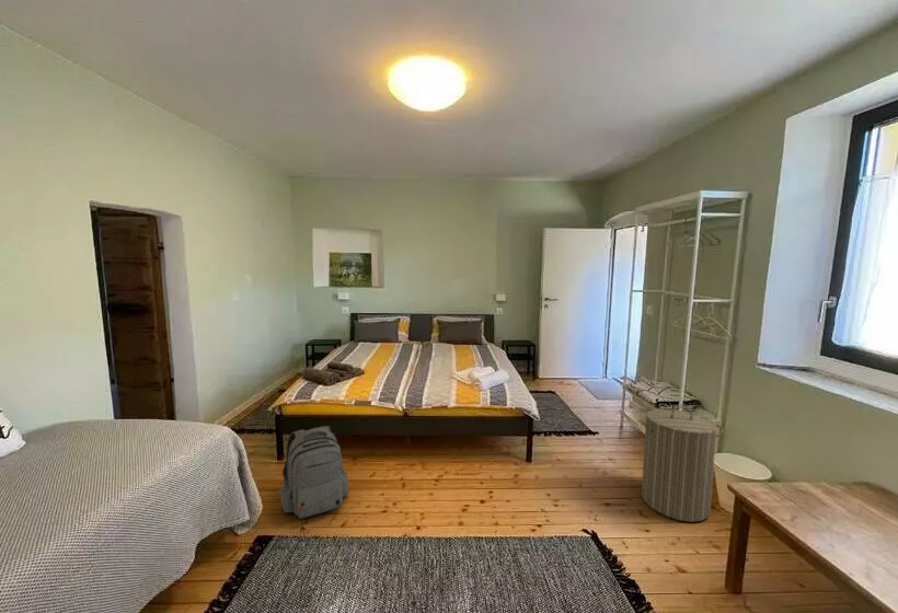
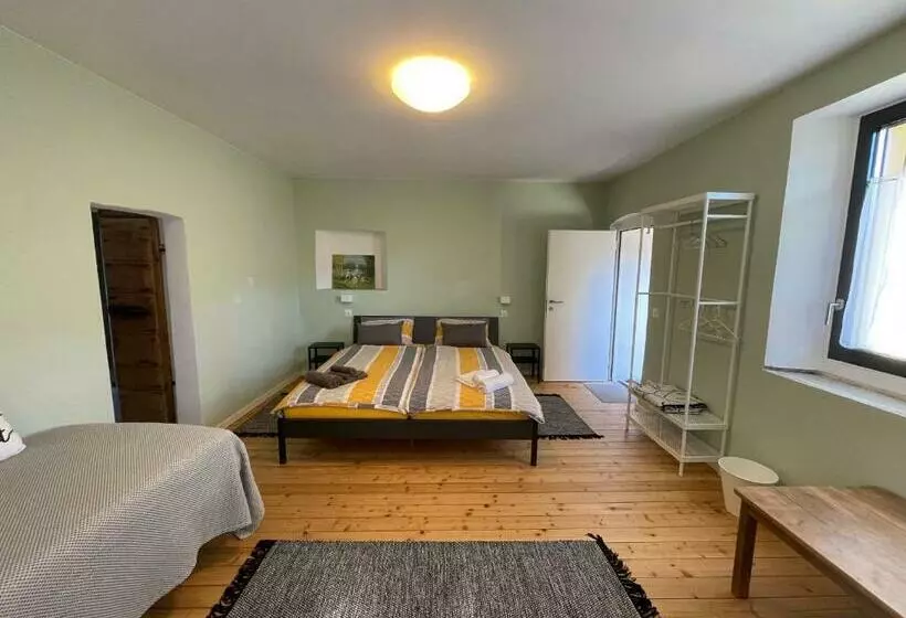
- laundry hamper [638,405,725,523]
- backpack [279,425,349,519]
